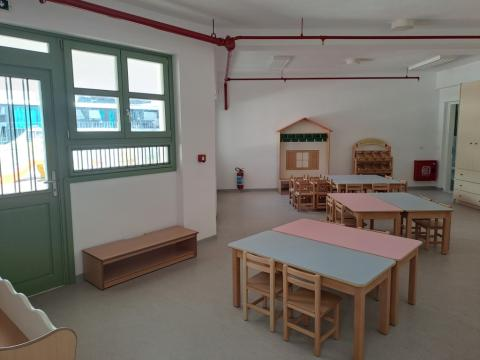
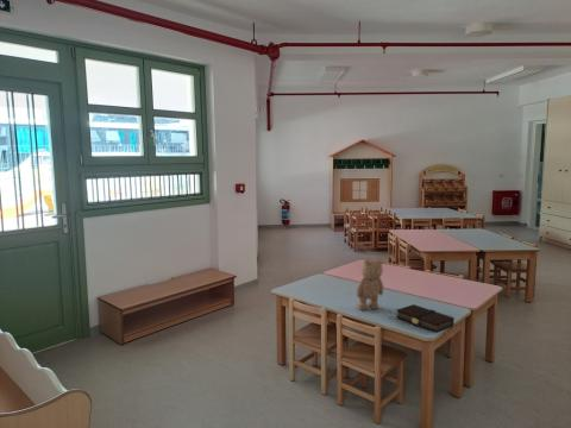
+ teddy bear [356,258,384,311]
+ book [395,303,456,334]
